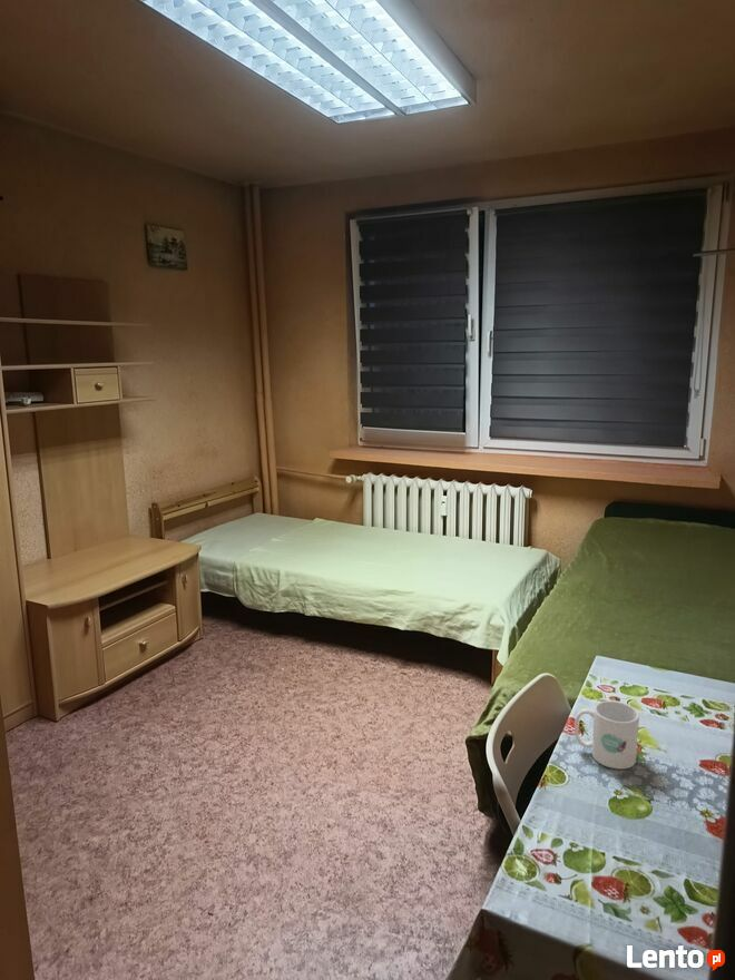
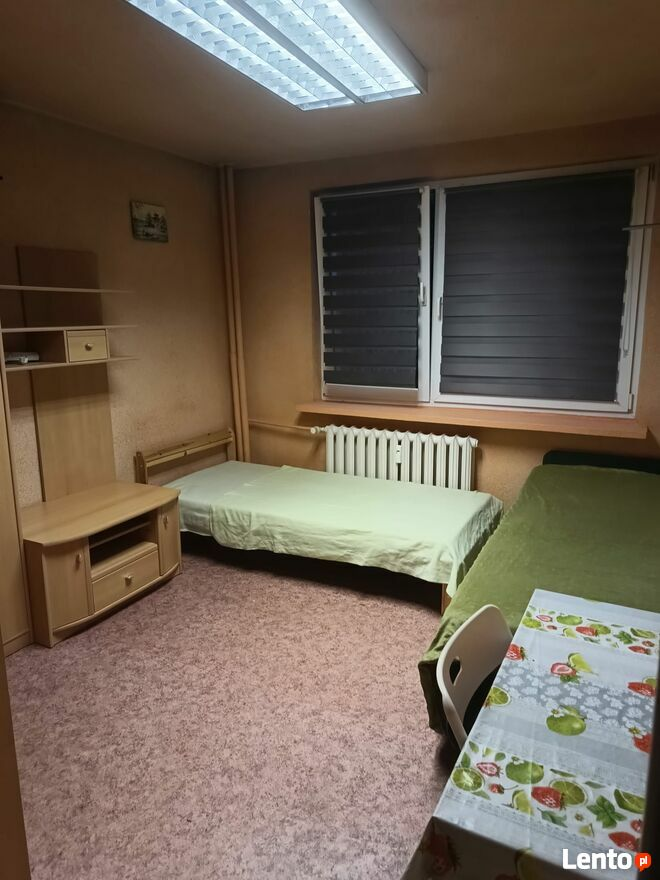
- mug [574,699,640,771]
